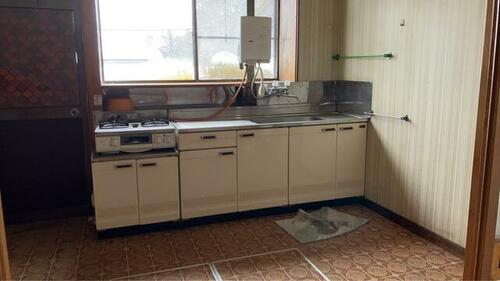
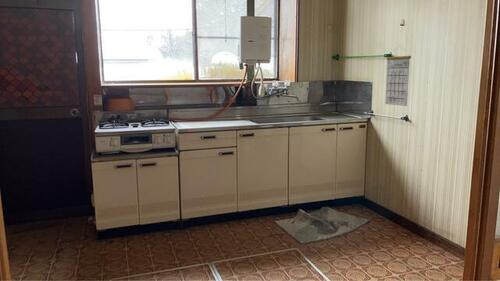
+ calendar [384,44,412,107]
